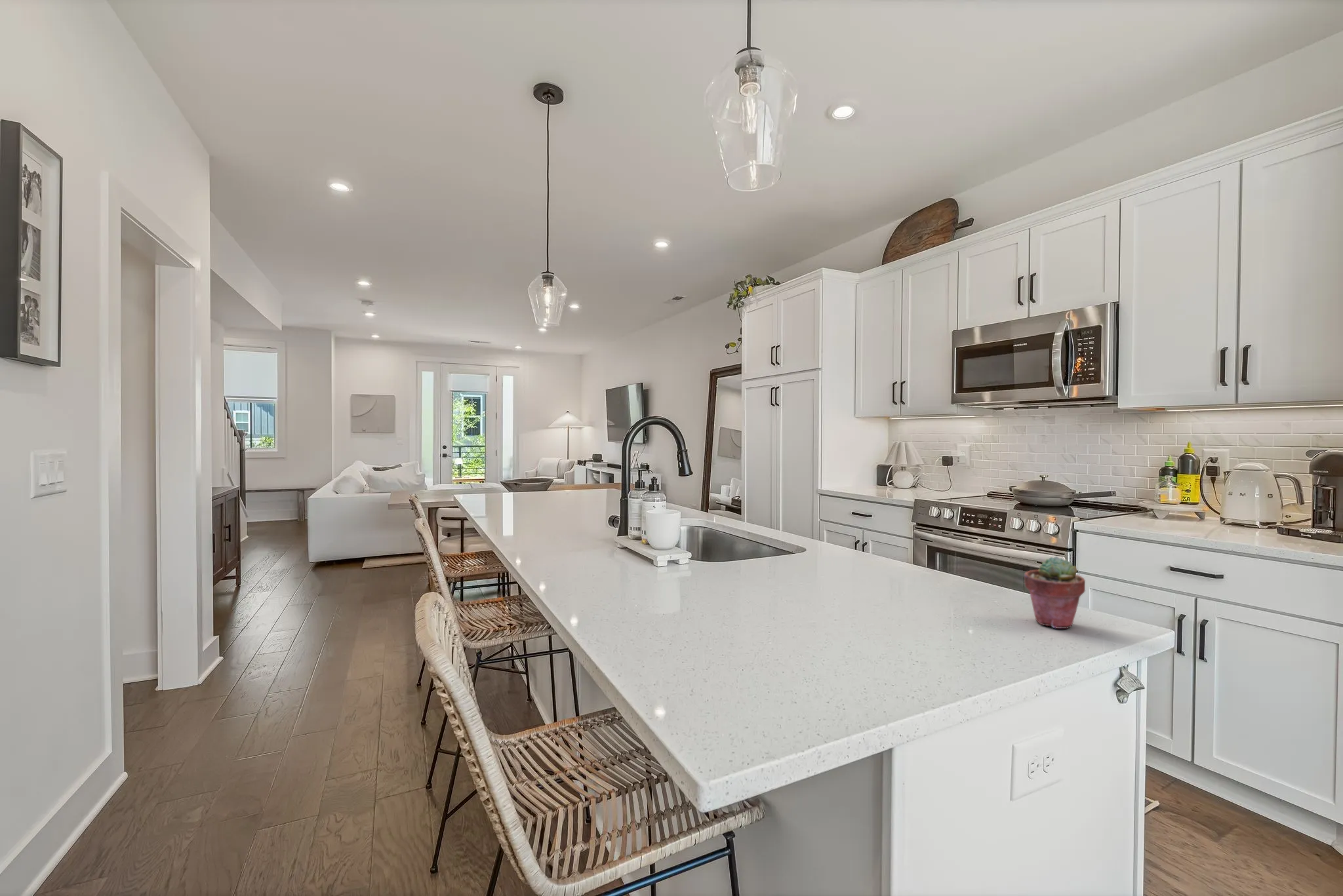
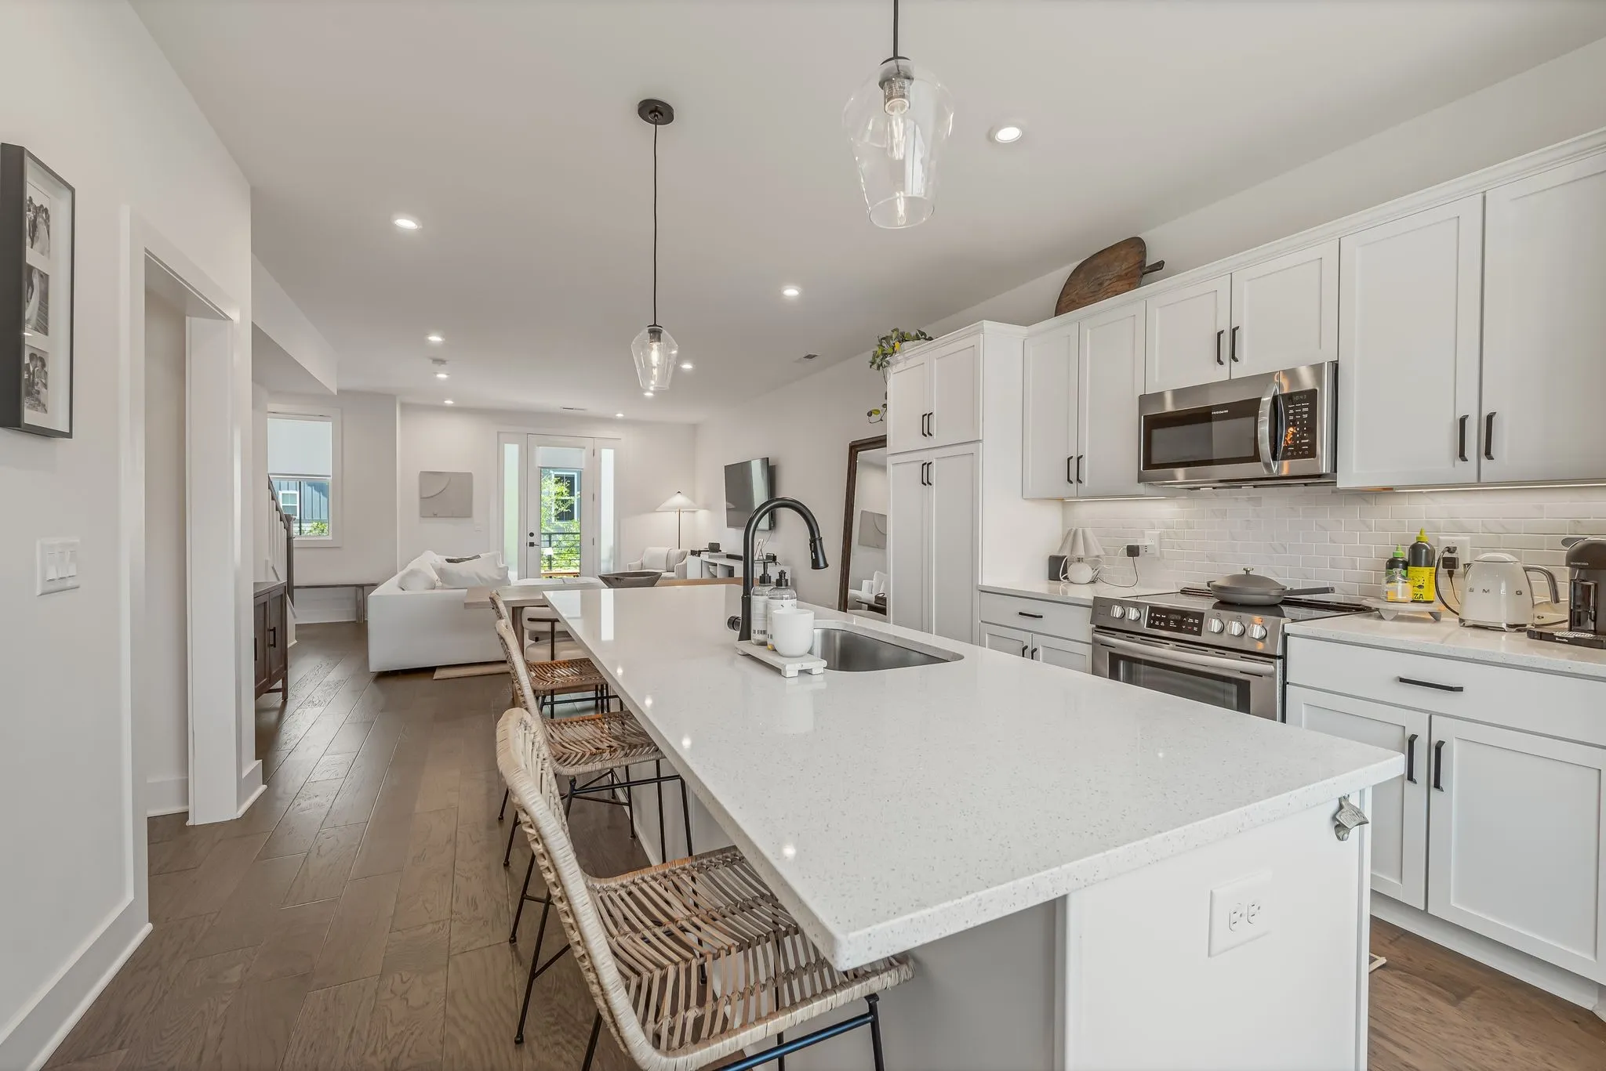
- potted succulent [1024,555,1086,629]
